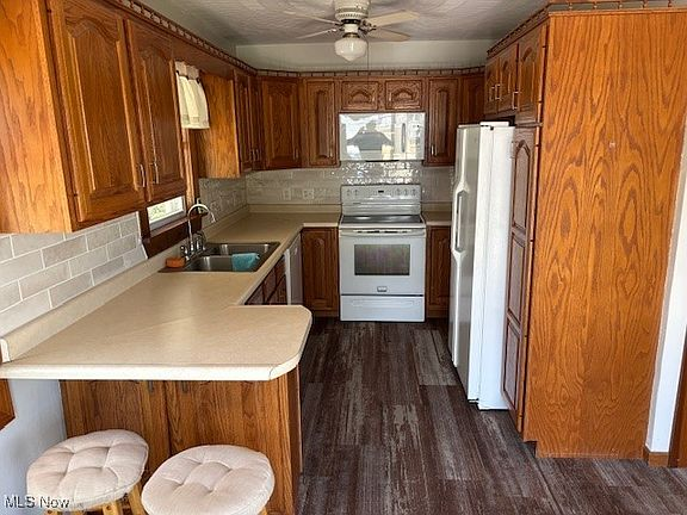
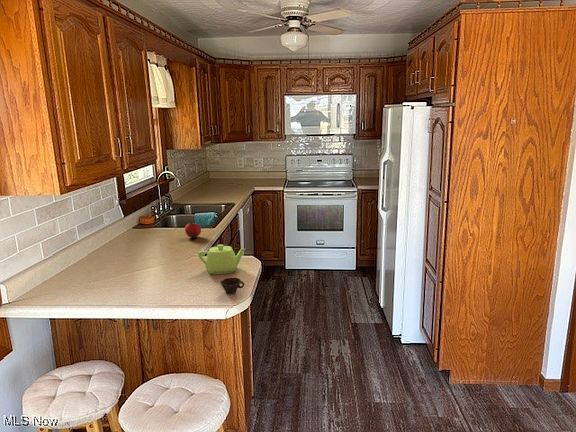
+ teapot [197,244,246,275]
+ fruit [184,221,202,239]
+ cup [219,277,245,295]
